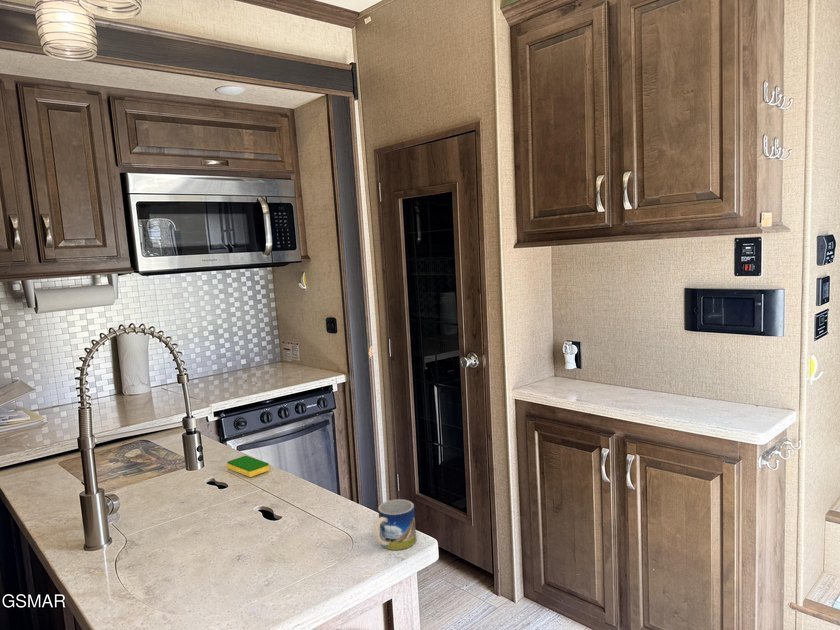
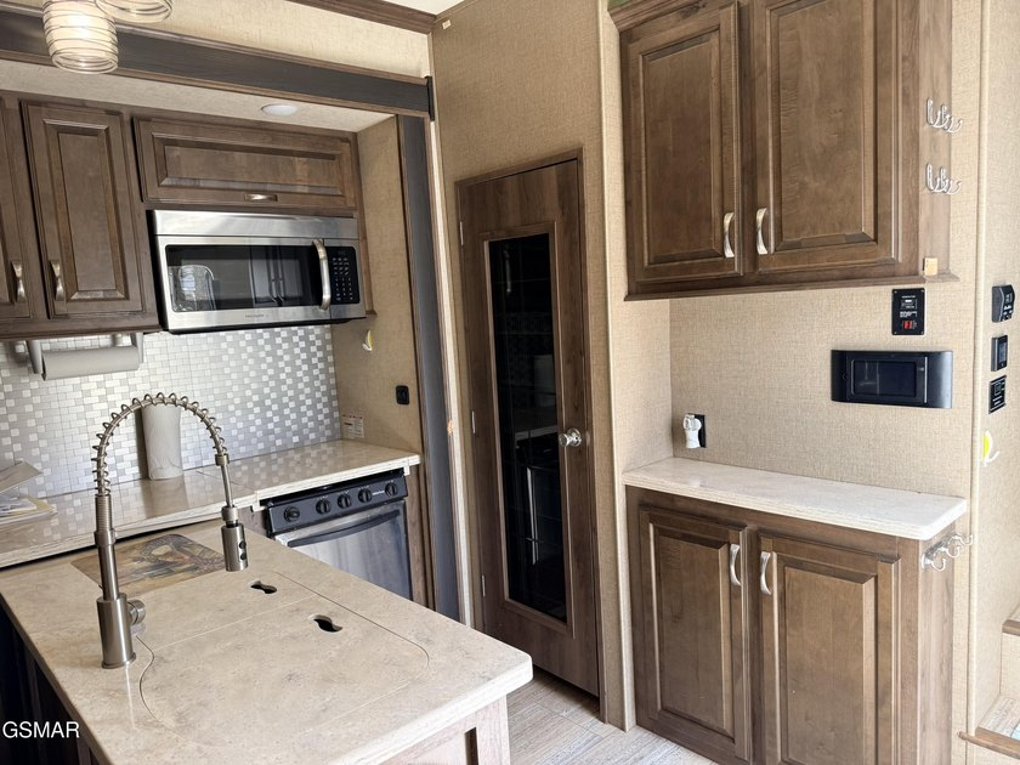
- dish sponge [226,455,270,478]
- mug [373,498,417,551]
